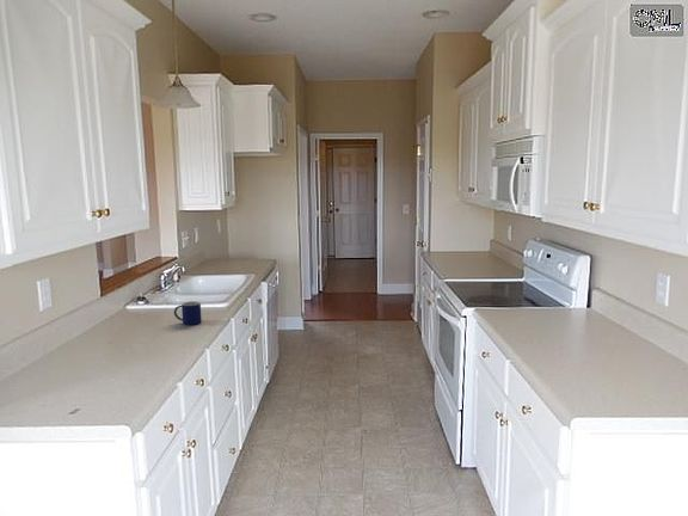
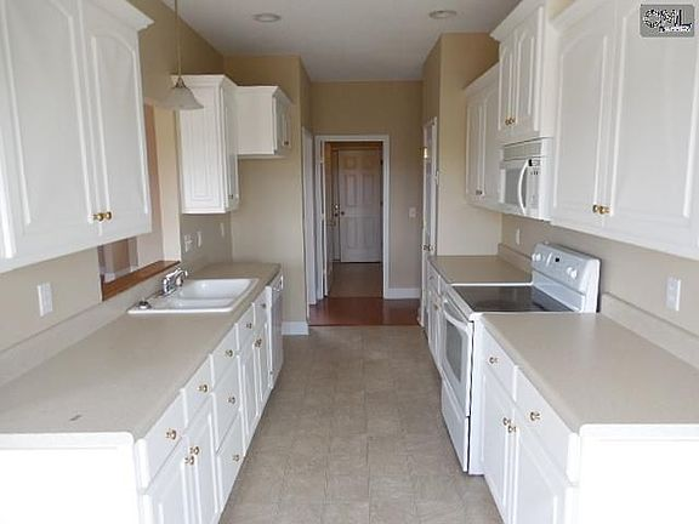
- mug [173,300,203,326]
